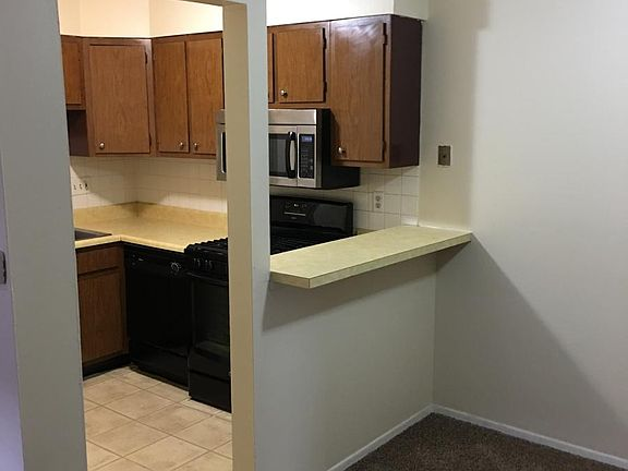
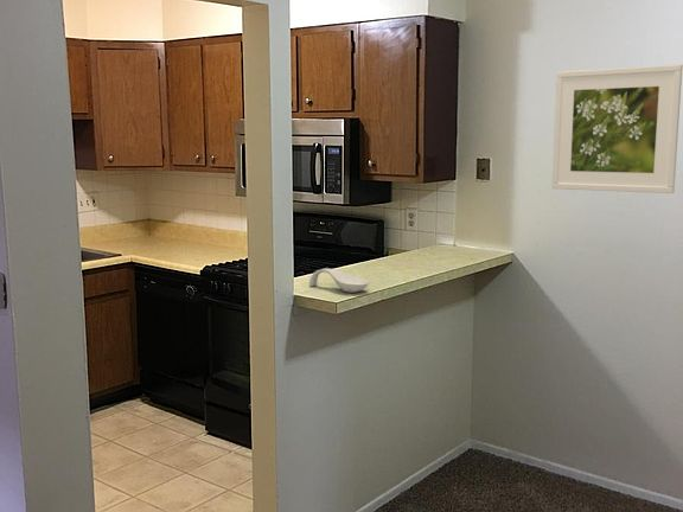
+ spoon rest [308,268,370,294]
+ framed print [551,63,683,194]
